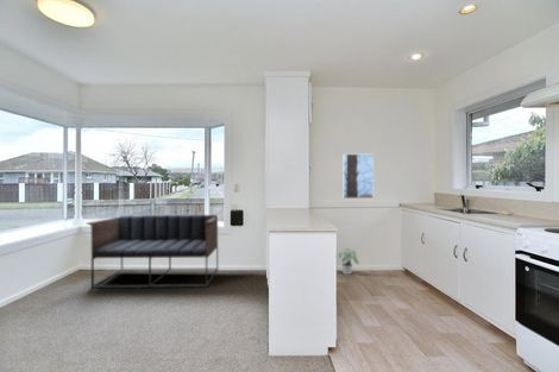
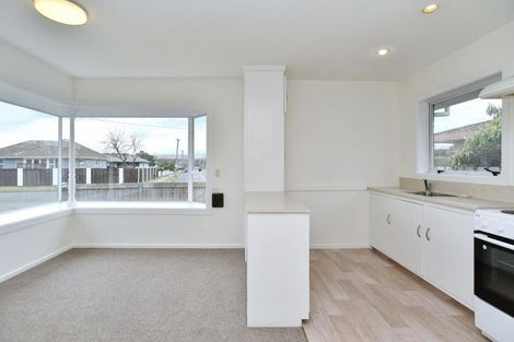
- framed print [341,153,375,200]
- sofa [84,214,219,289]
- potted plant [338,247,359,276]
